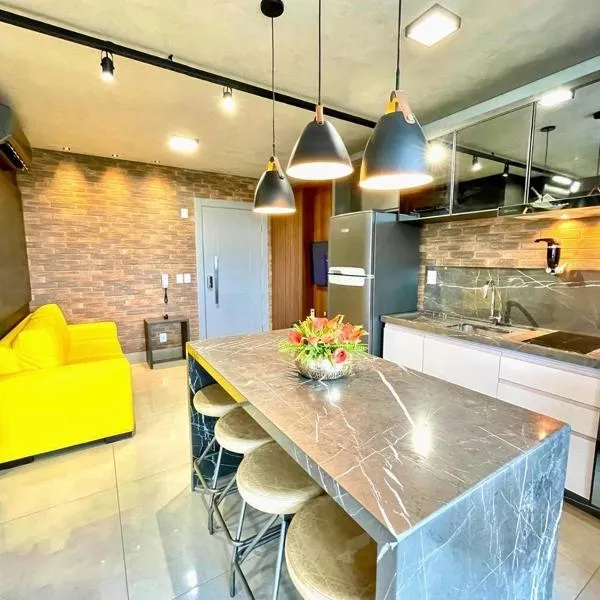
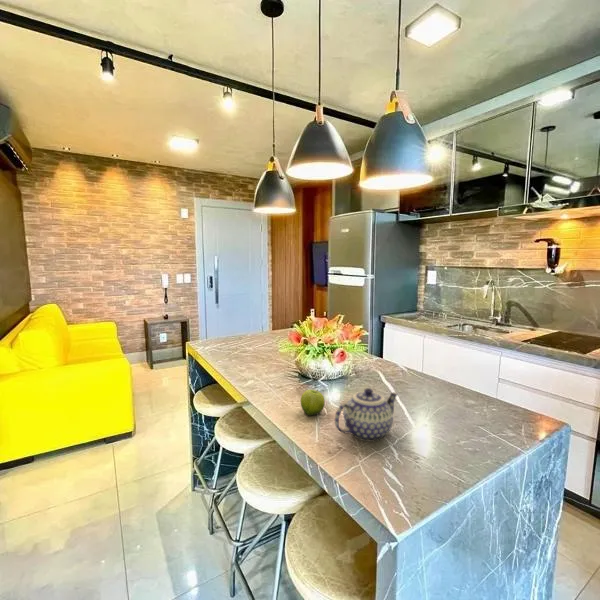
+ teapot [334,387,399,443]
+ fruit [300,389,326,417]
